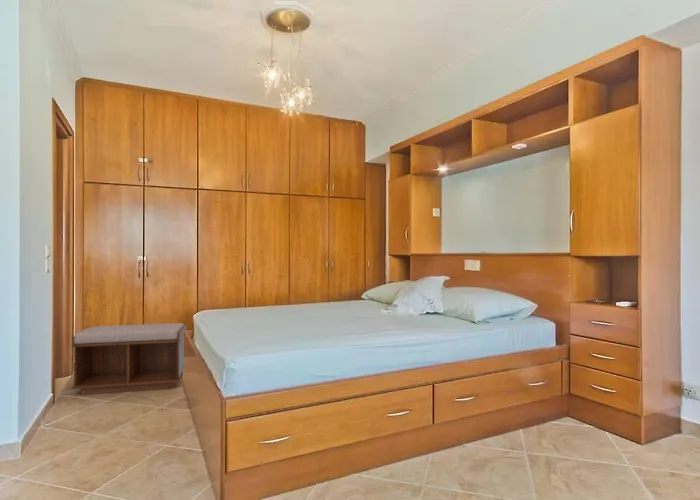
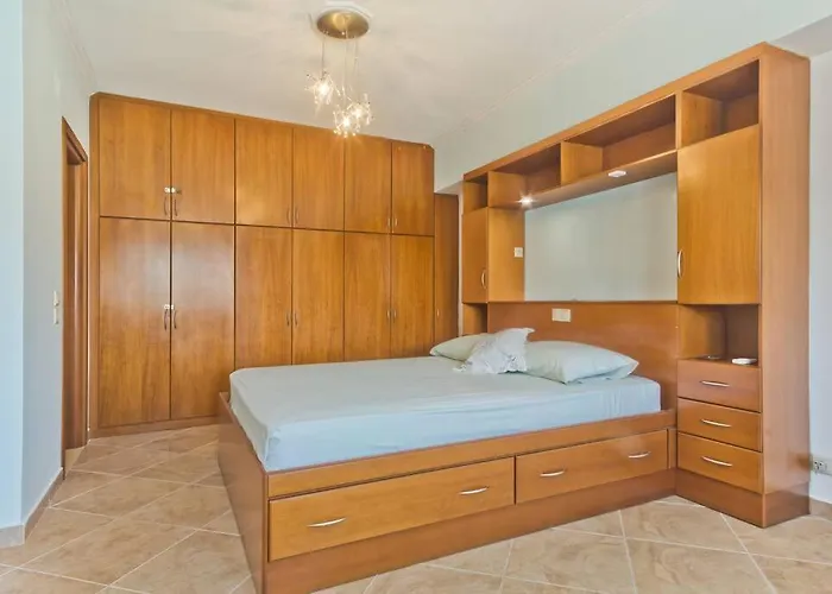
- bench [71,322,188,396]
